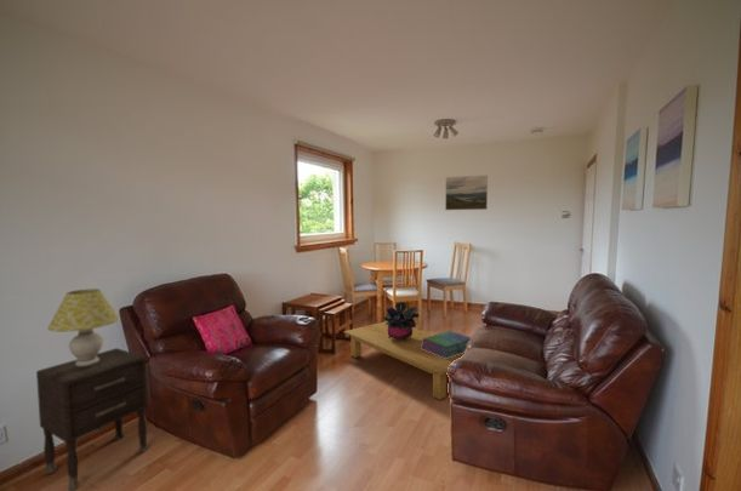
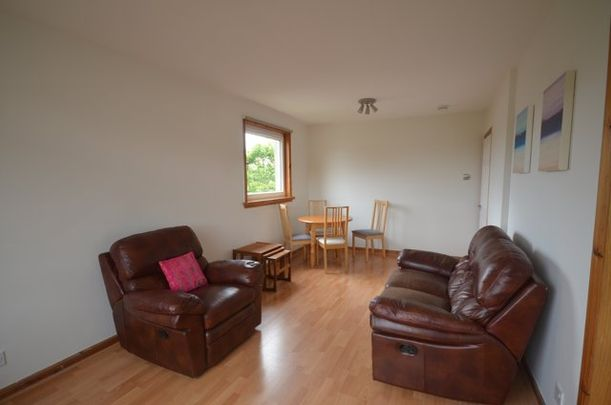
- potted plant [383,301,420,341]
- nightstand [35,347,149,491]
- table lamp [46,287,121,367]
- coffee table [343,320,466,401]
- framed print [444,175,489,211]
- stack of books [421,330,473,359]
